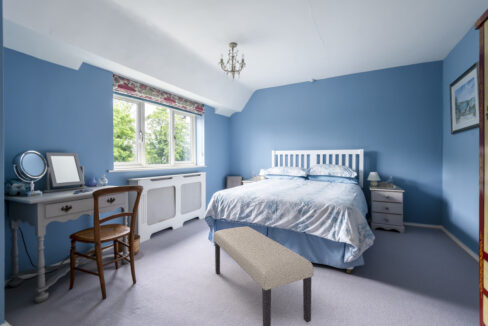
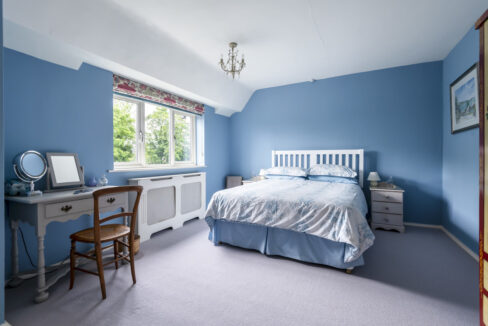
- bench [212,225,315,326]
